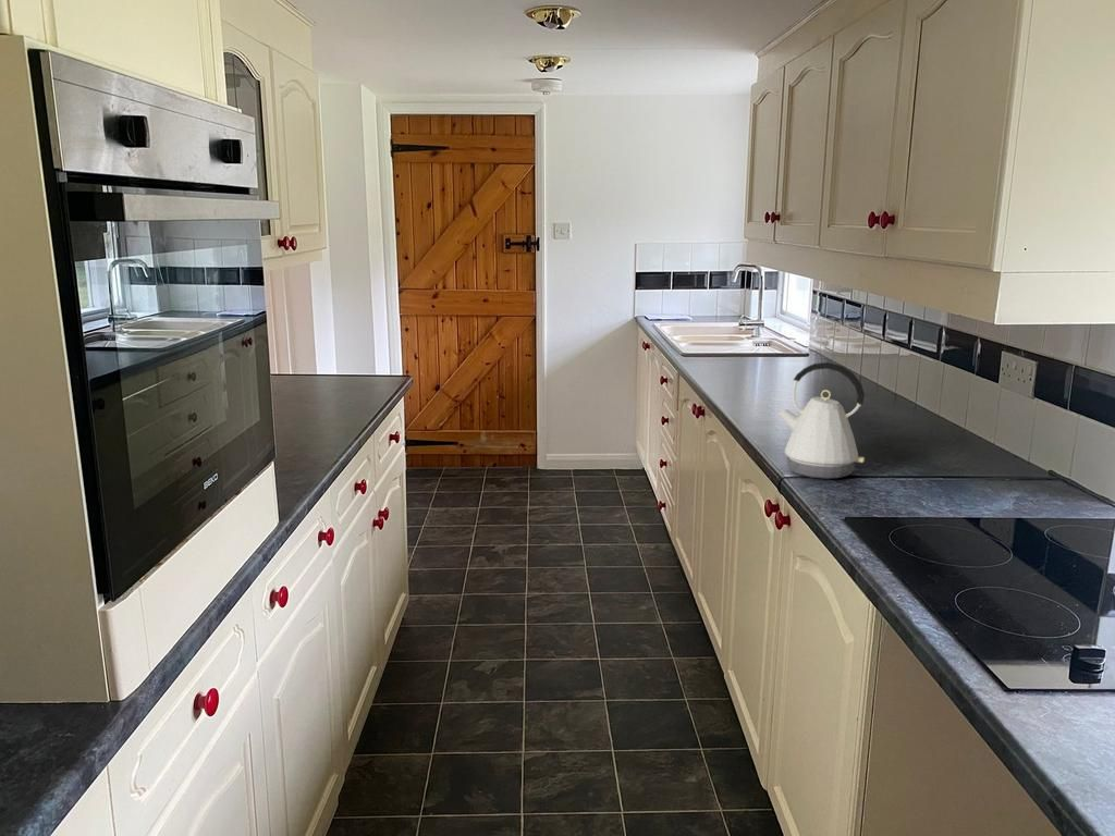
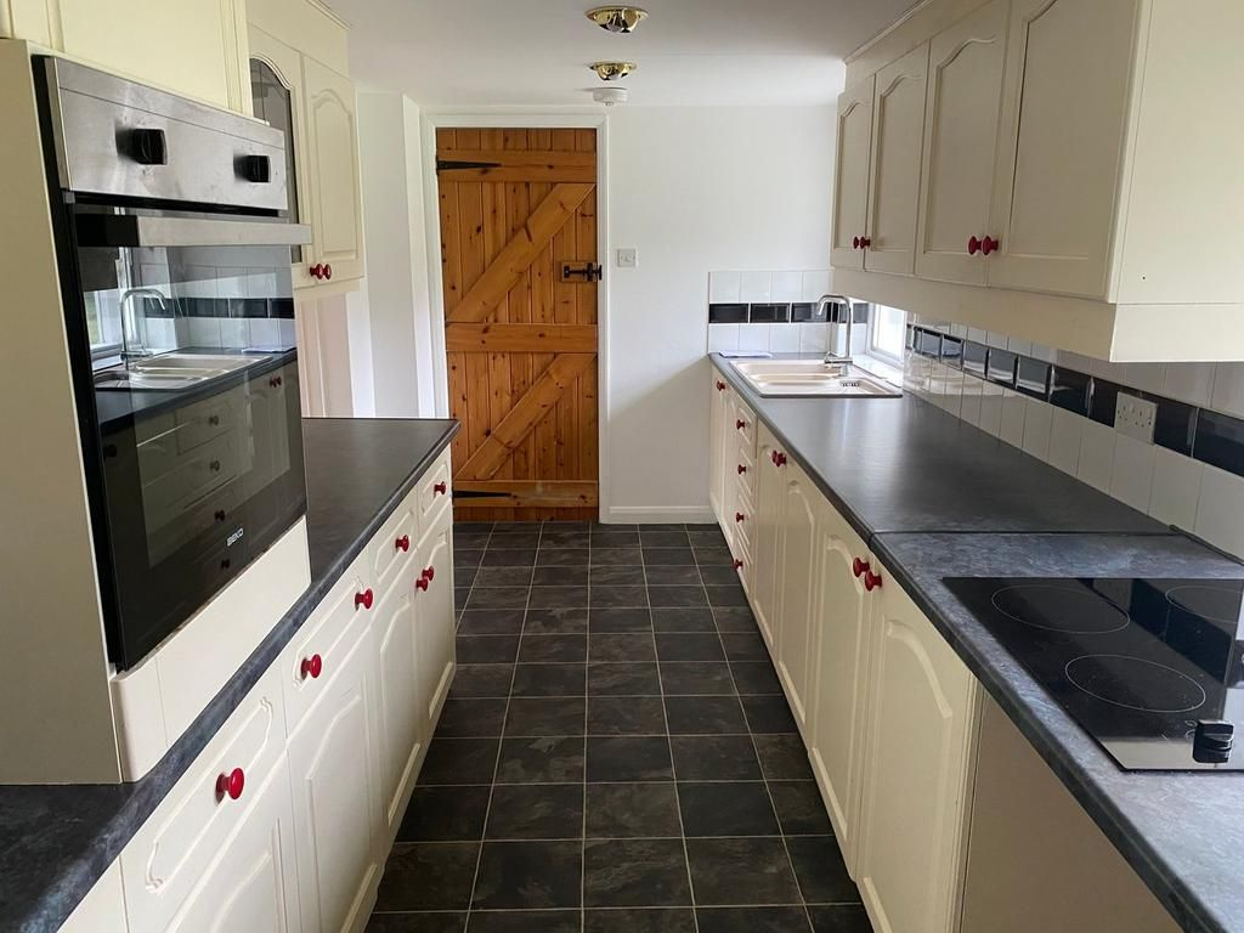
- kettle [775,361,866,480]
